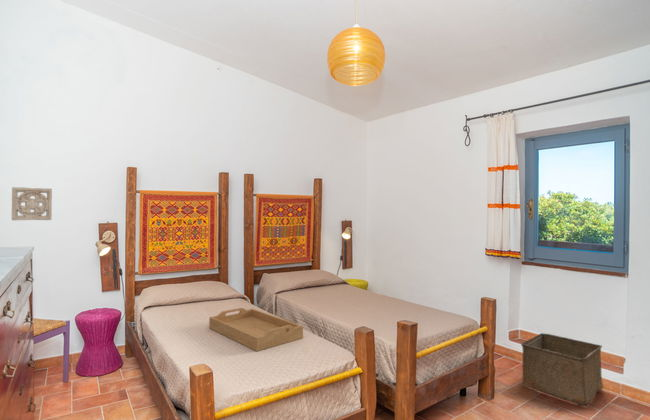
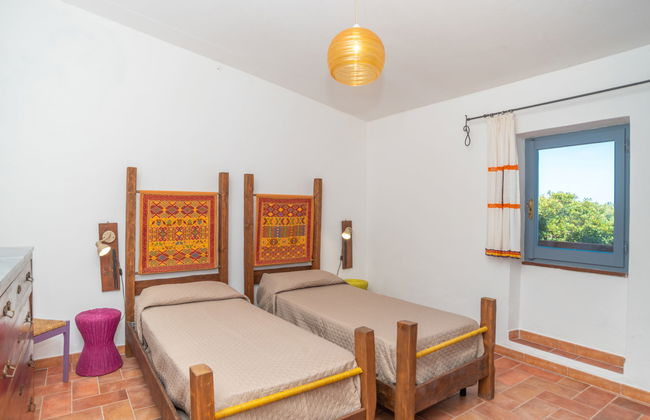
- serving tray [208,307,304,352]
- storage bin [520,332,604,408]
- wall ornament [11,186,53,221]
